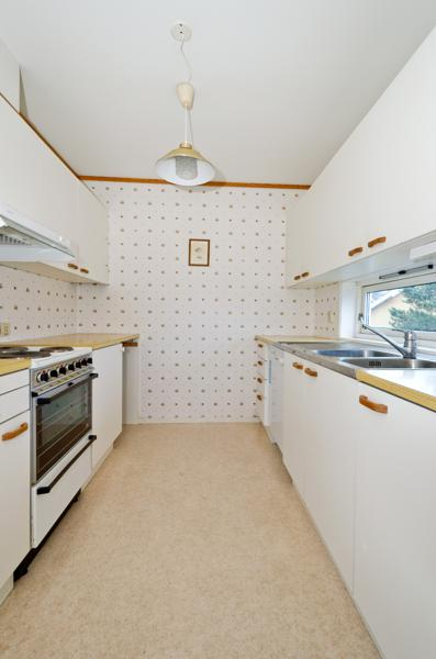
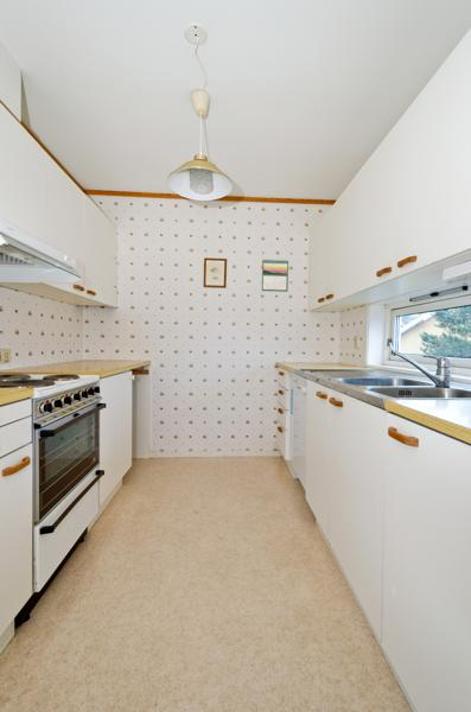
+ calendar [261,258,289,293]
